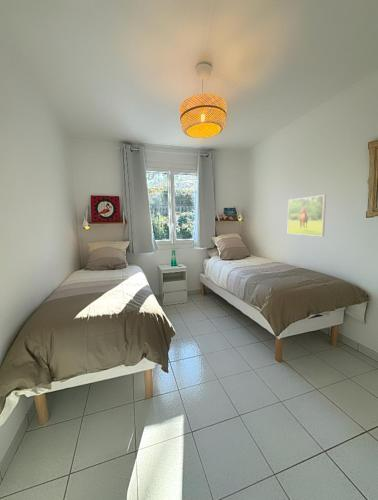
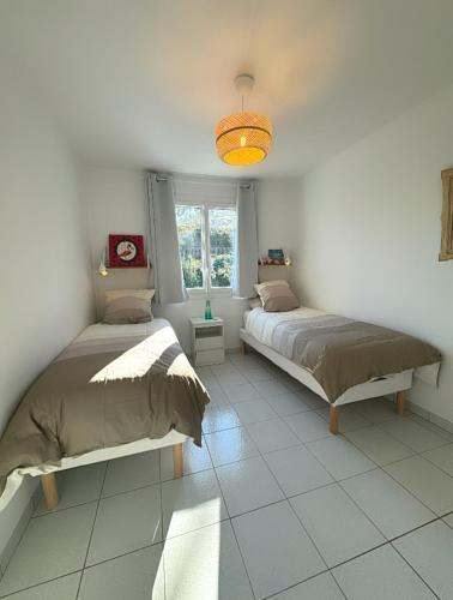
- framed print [286,194,327,237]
